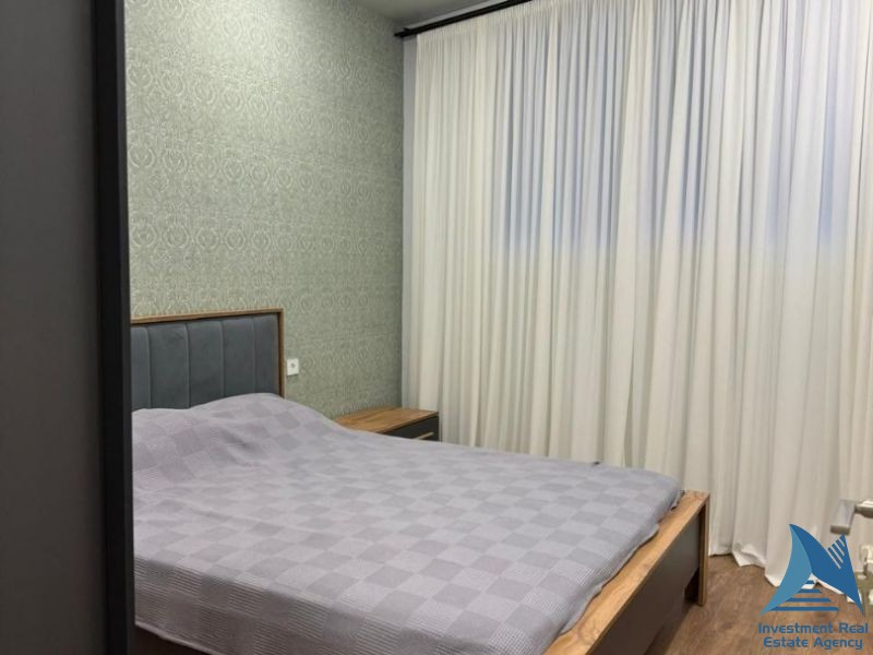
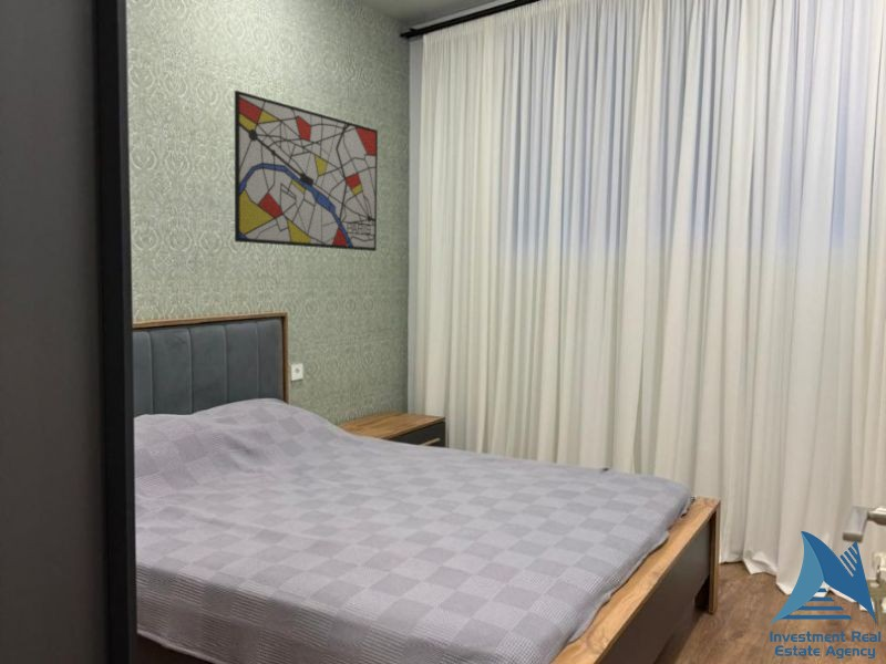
+ wall art [234,90,379,252]
